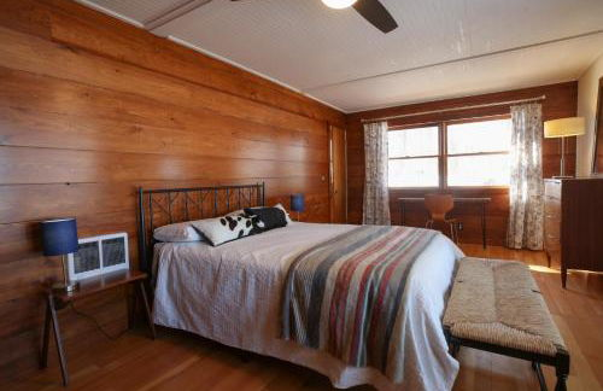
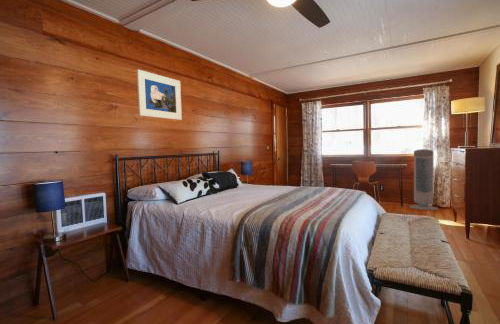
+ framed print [136,69,183,121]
+ air purifier [408,148,439,211]
